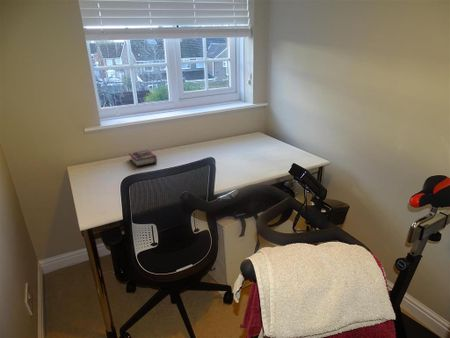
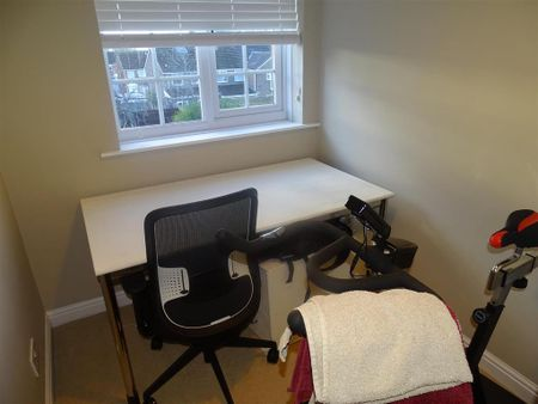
- book [128,149,158,168]
